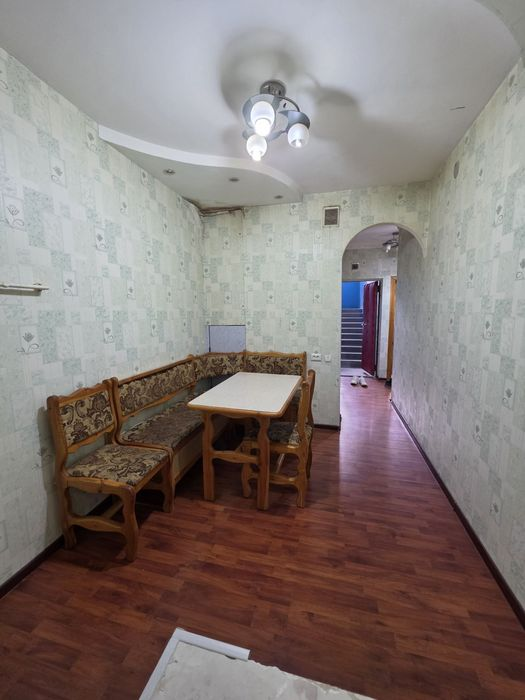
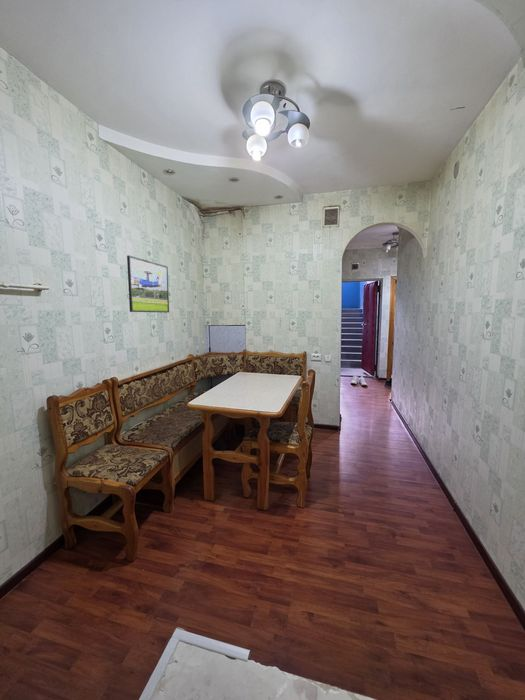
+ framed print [126,254,170,314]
